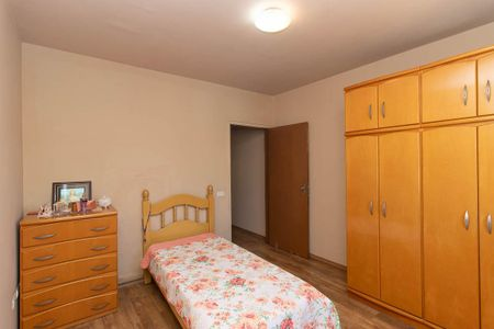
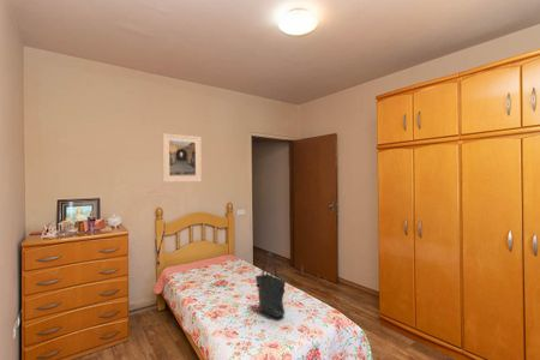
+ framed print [161,132,203,184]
+ tote bag [254,251,287,319]
